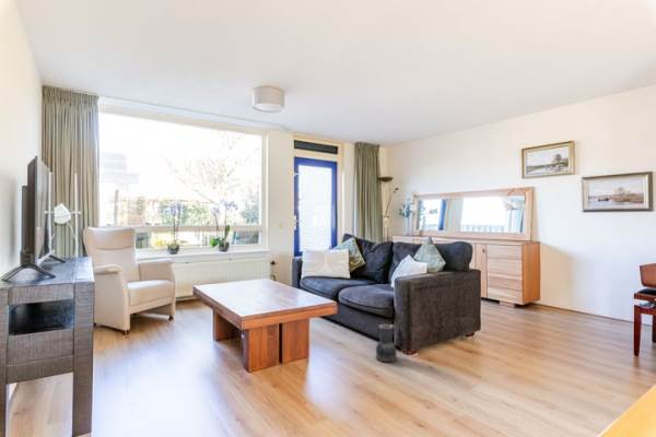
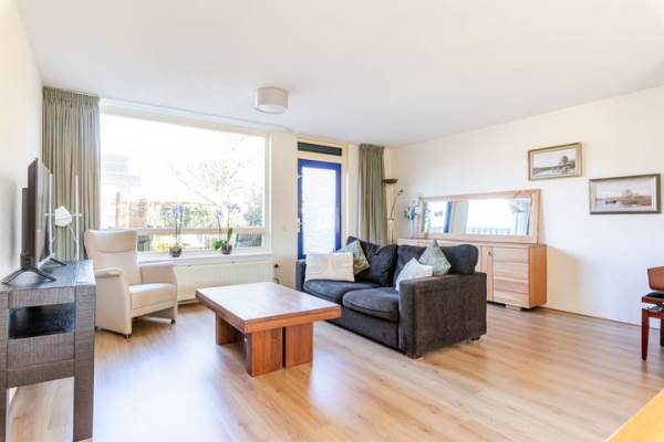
- vase [375,323,398,363]
